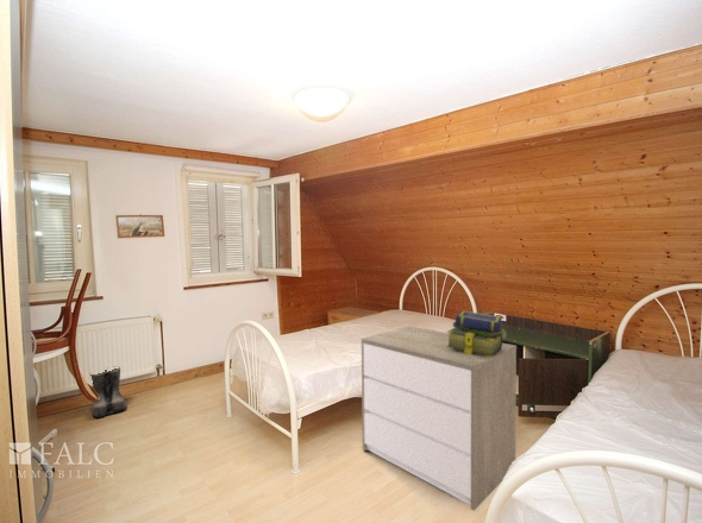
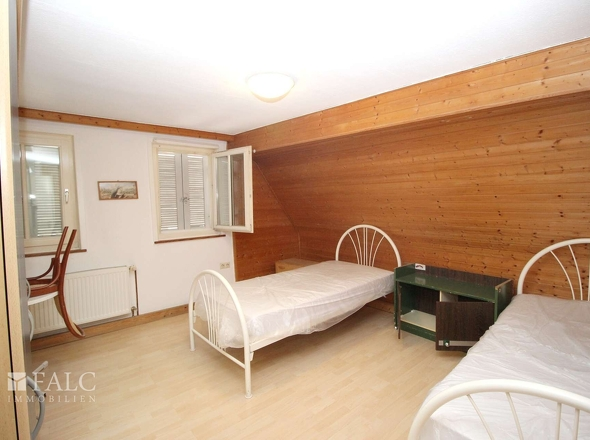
- stack of books [446,309,506,358]
- boots [89,366,127,418]
- dresser [361,324,518,512]
